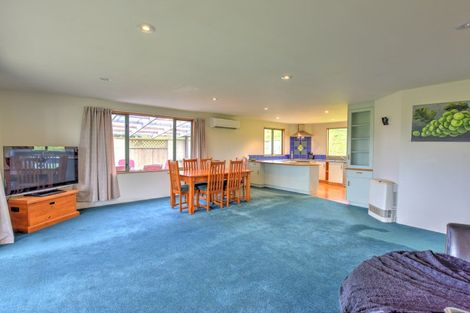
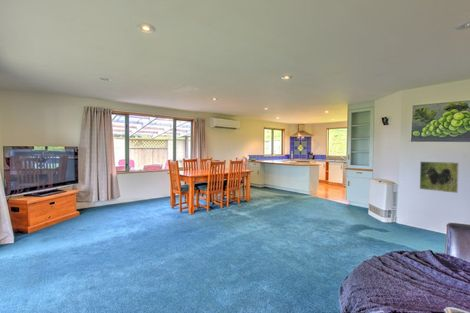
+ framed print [419,160,460,194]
